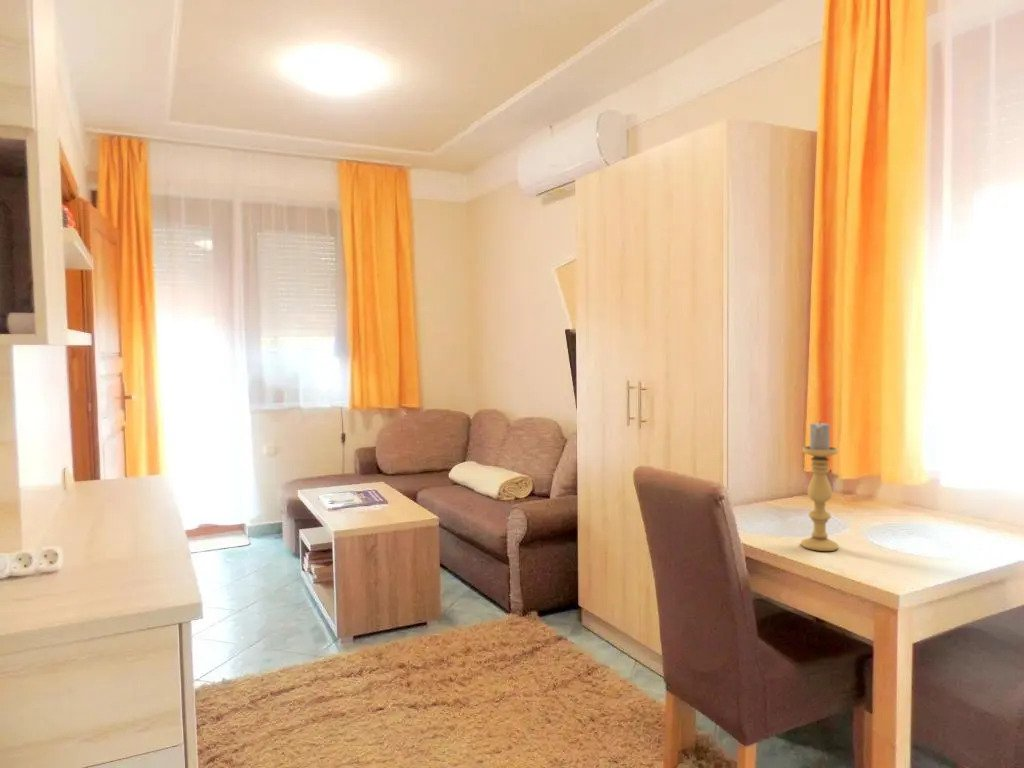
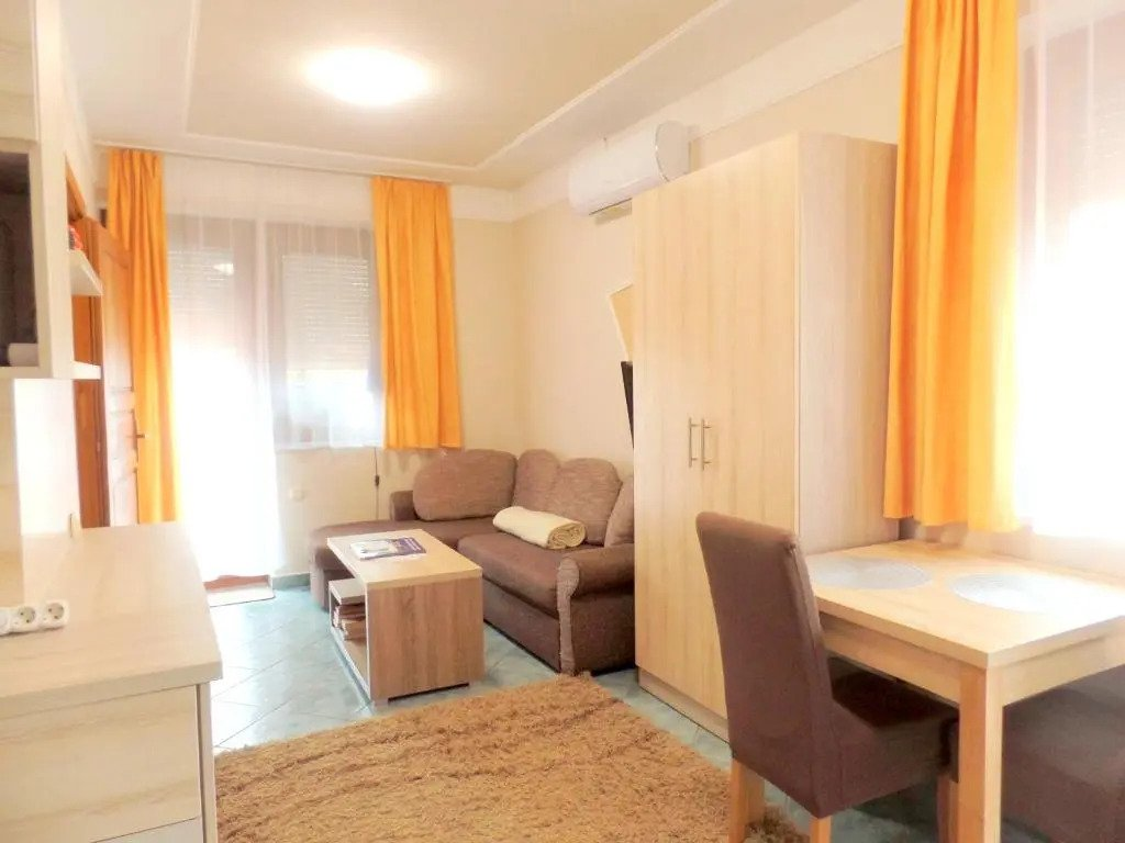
- candle holder [800,420,840,552]
